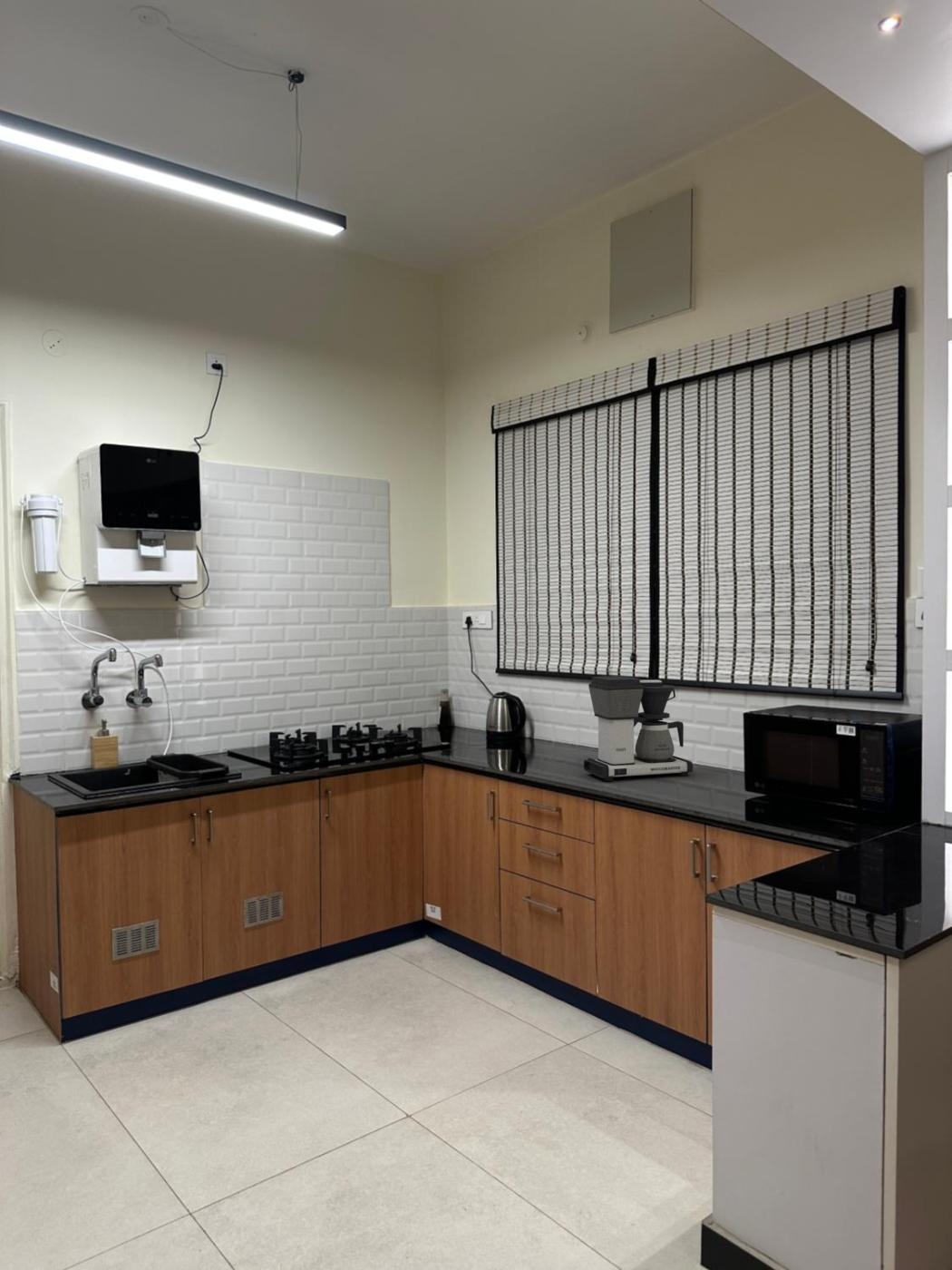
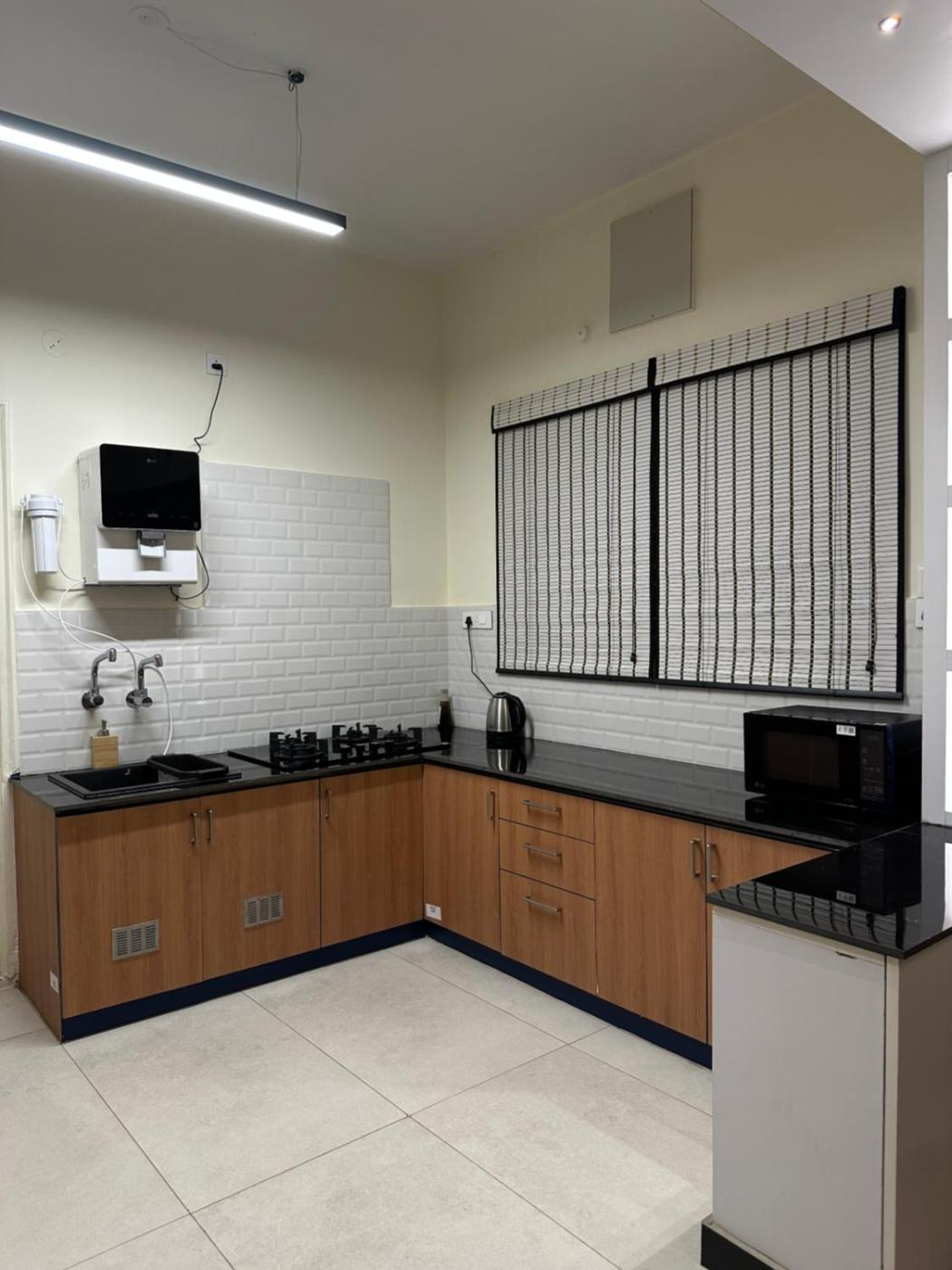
- coffee maker [583,675,694,782]
